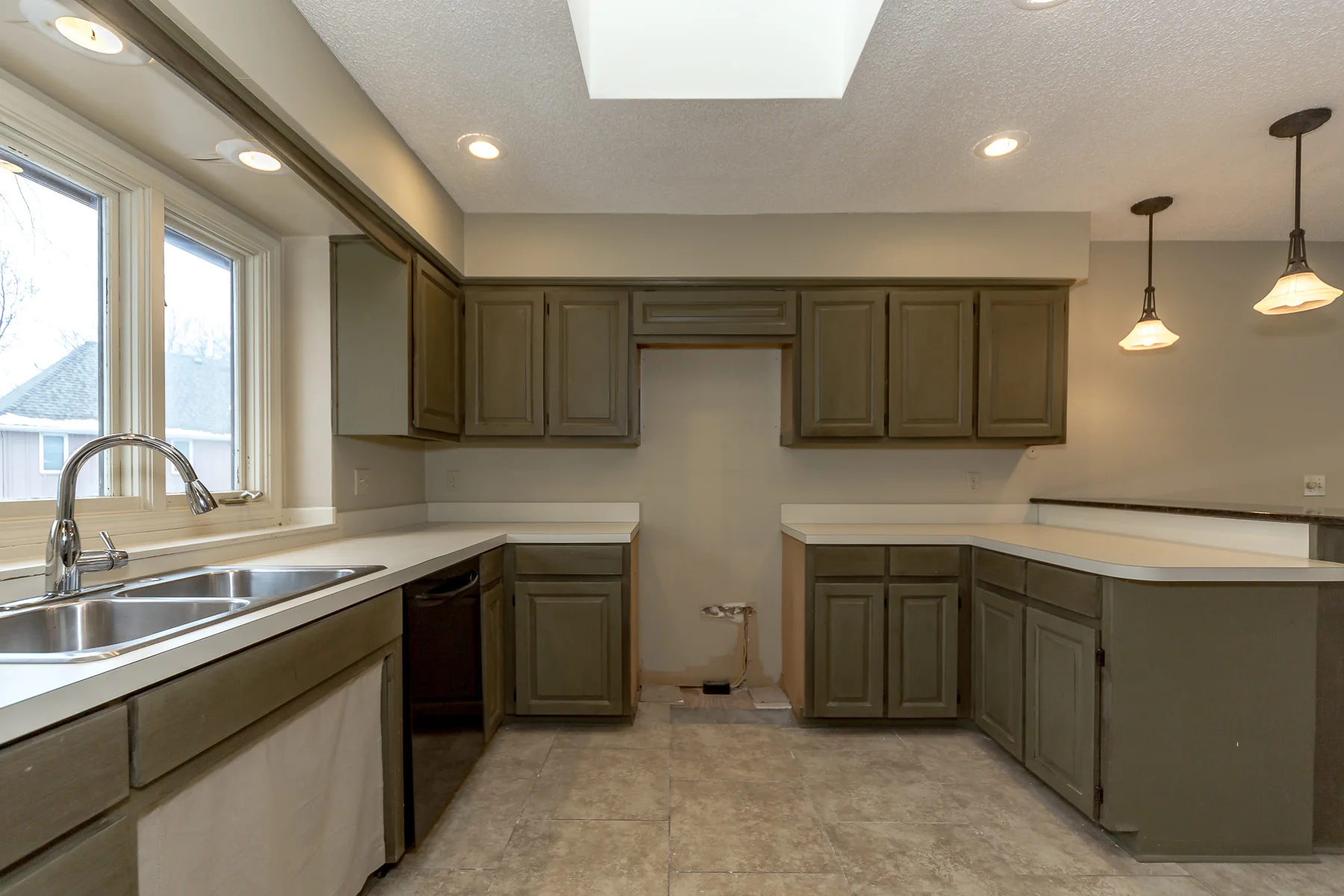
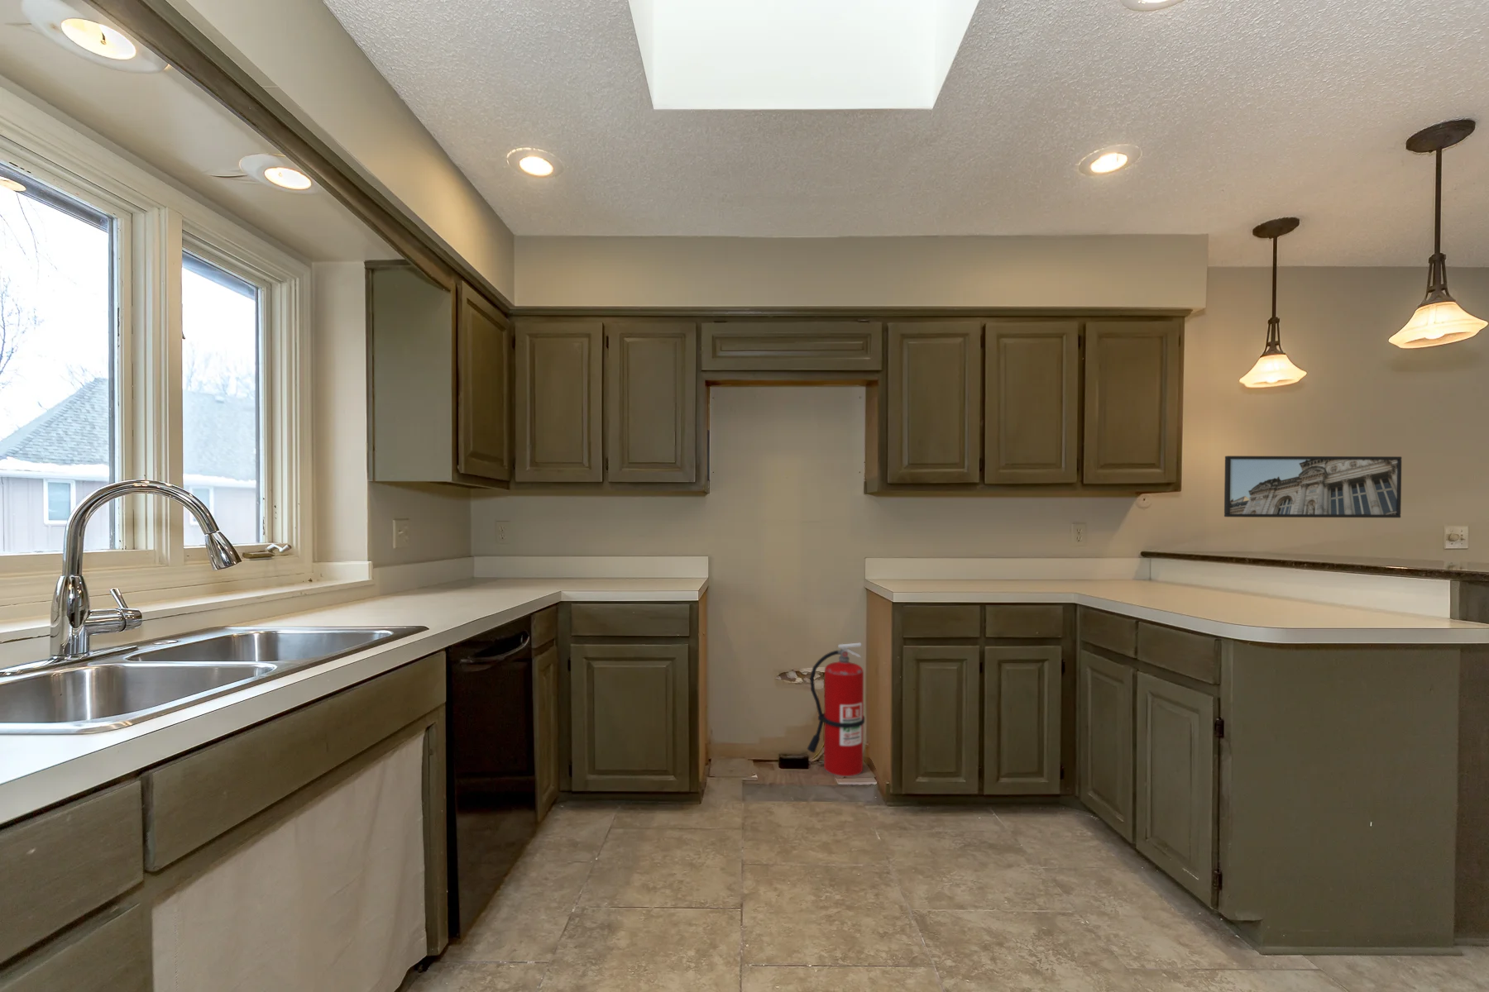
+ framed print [1223,455,1403,518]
+ fire extinguisher [807,642,865,777]
